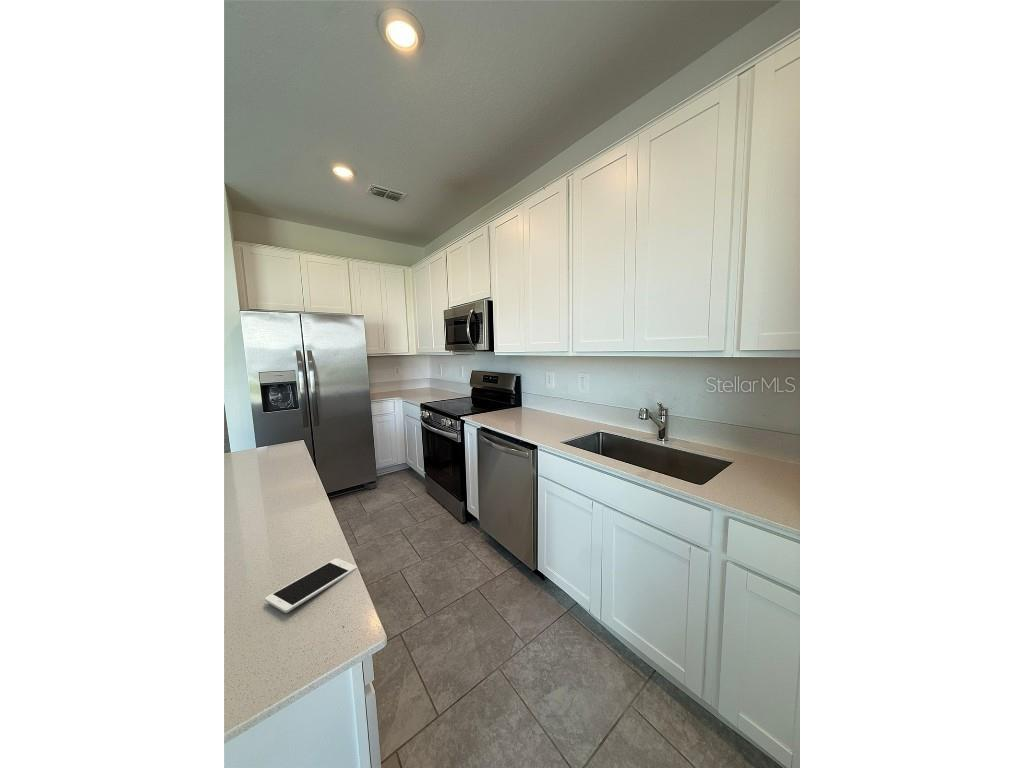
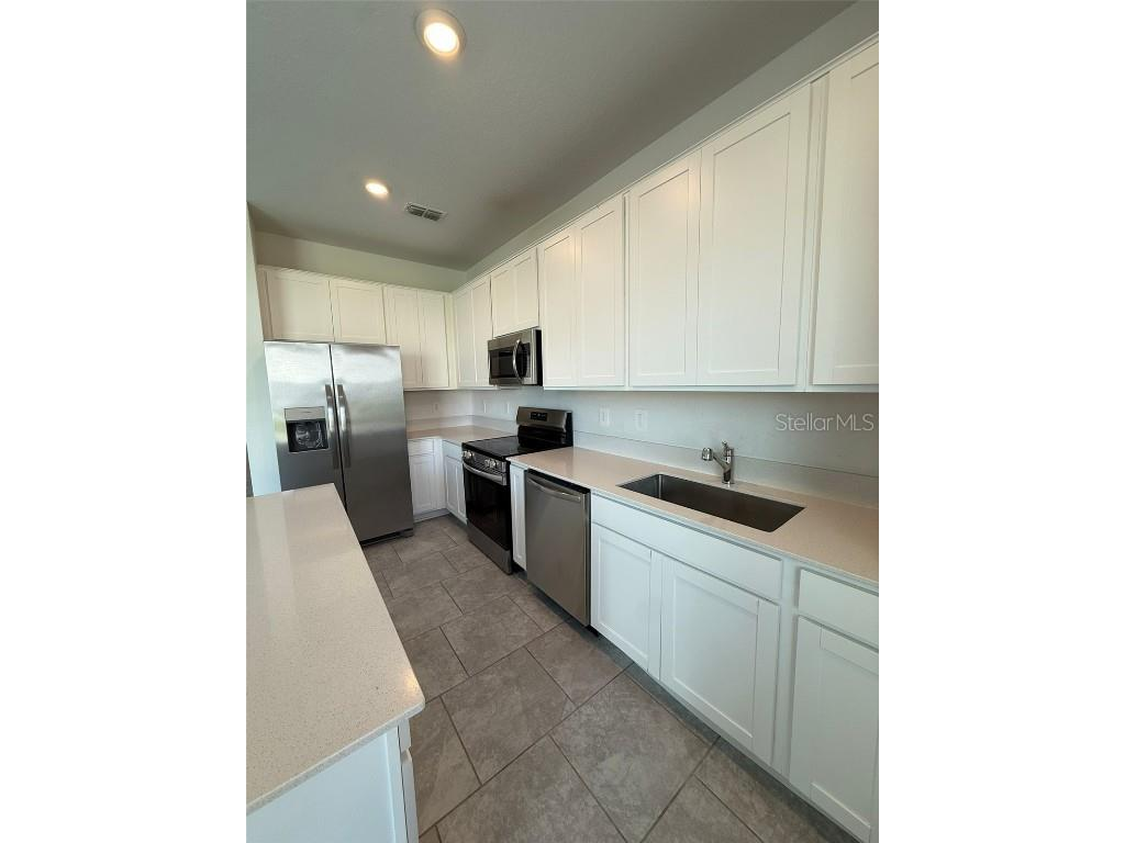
- cell phone [264,557,358,614]
